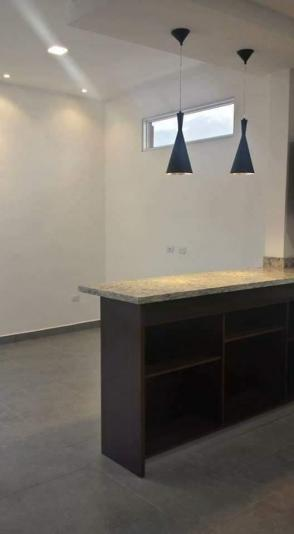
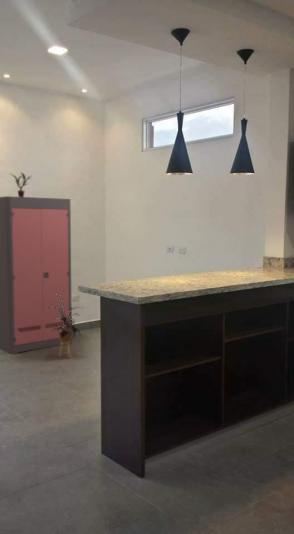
+ house plant [50,294,83,360]
+ potted plant [9,172,32,197]
+ storage cabinet [0,195,73,354]
